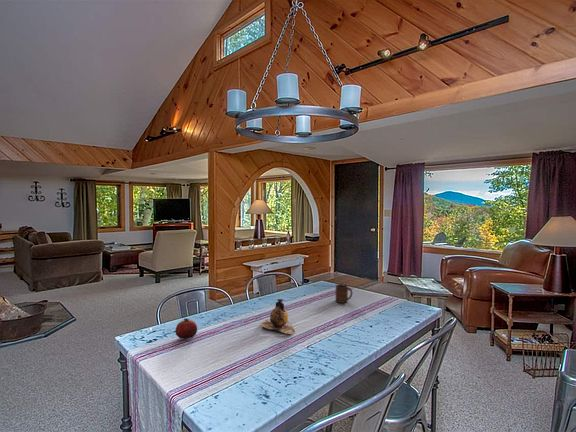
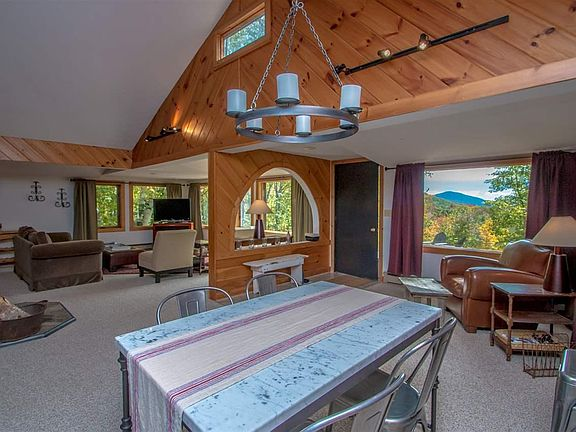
- fruit [175,318,198,340]
- cup [335,283,354,304]
- vase [259,298,296,335]
